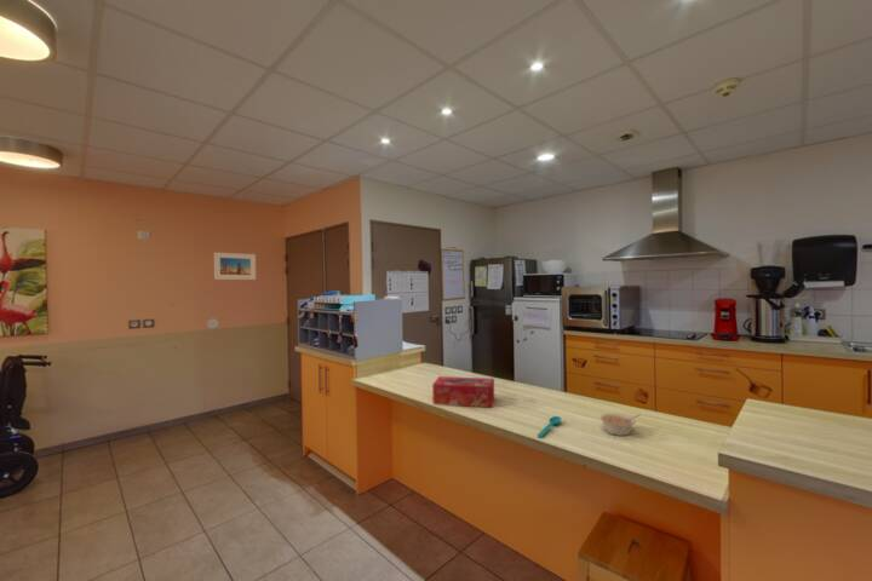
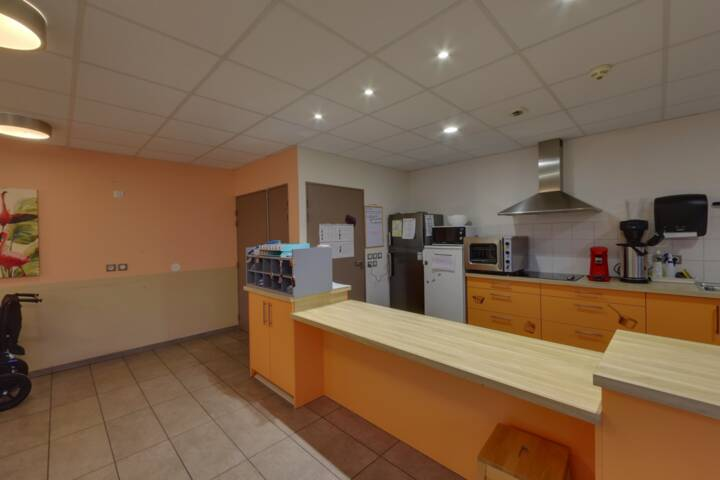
- tissue box [431,375,495,409]
- spoon [537,415,562,438]
- legume [598,412,642,437]
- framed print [213,252,257,281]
